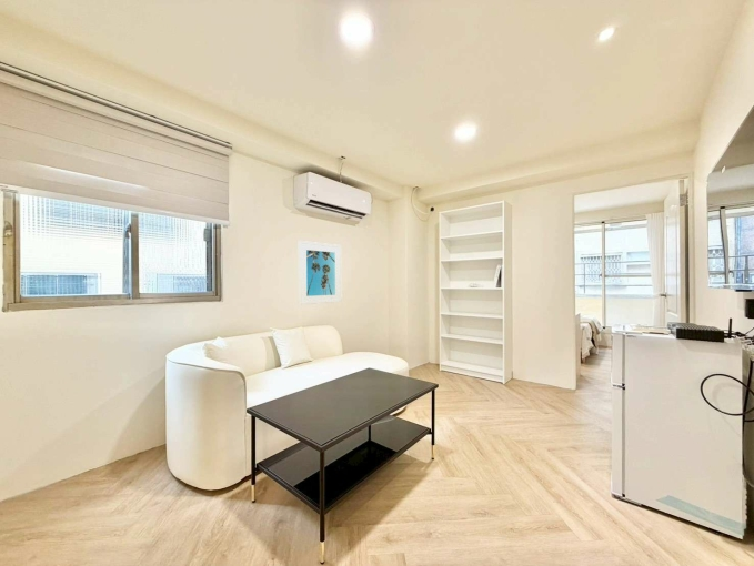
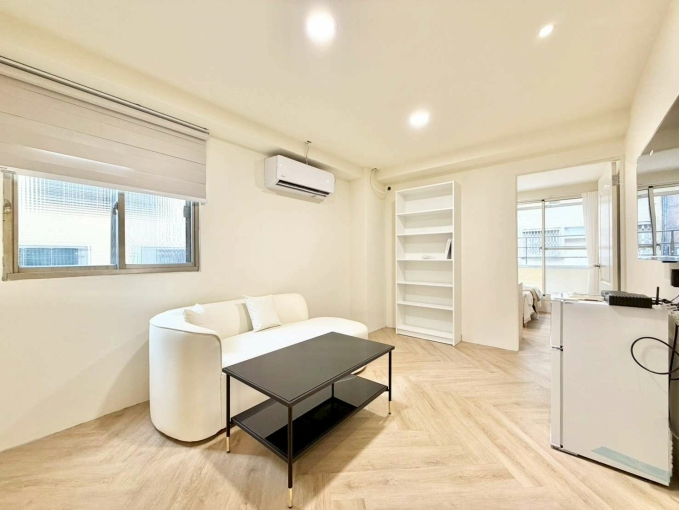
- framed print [298,240,342,306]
